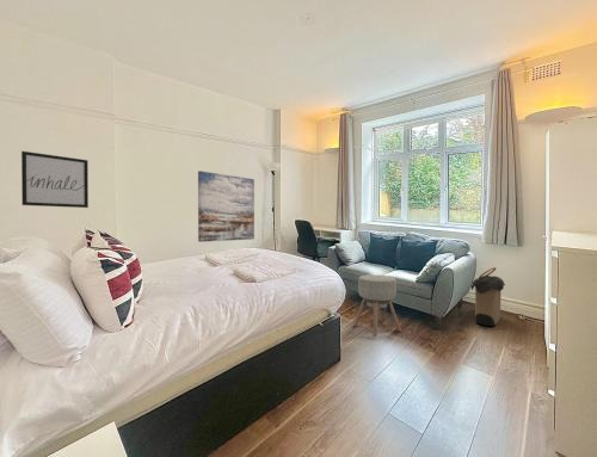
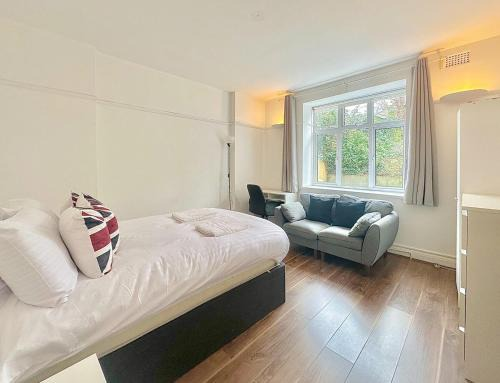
- laundry hamper [469,266,506,327]
- wall art [20,150,90,209]
- wall art [197,169,256,243]
- ottoman [352,273,402,338]
